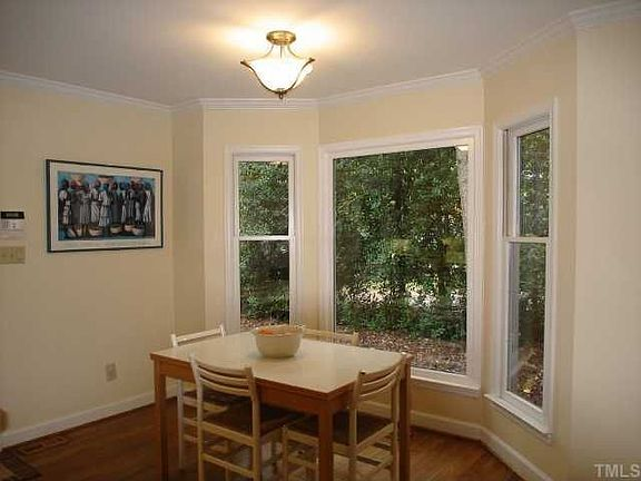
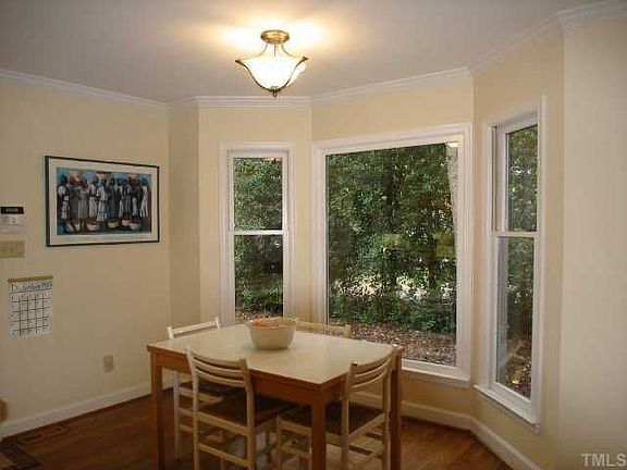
+ calendar [7,262,54,342]
